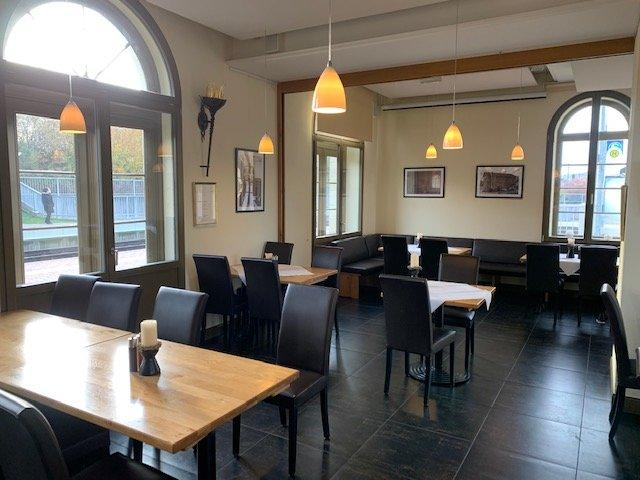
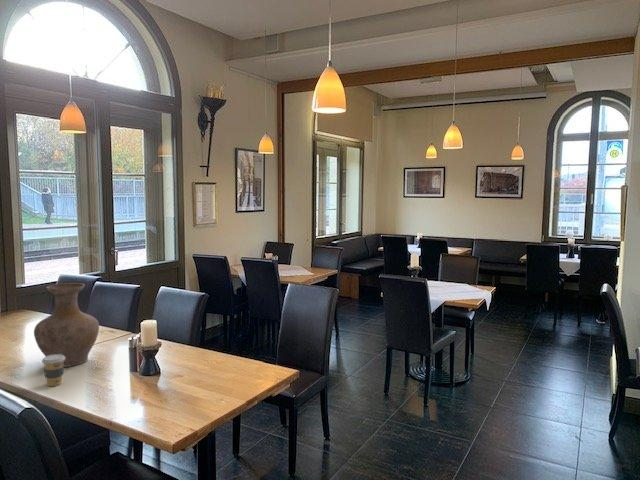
+ vase [33,282,100,368]
+ coffee cup [41,355,65,387]
